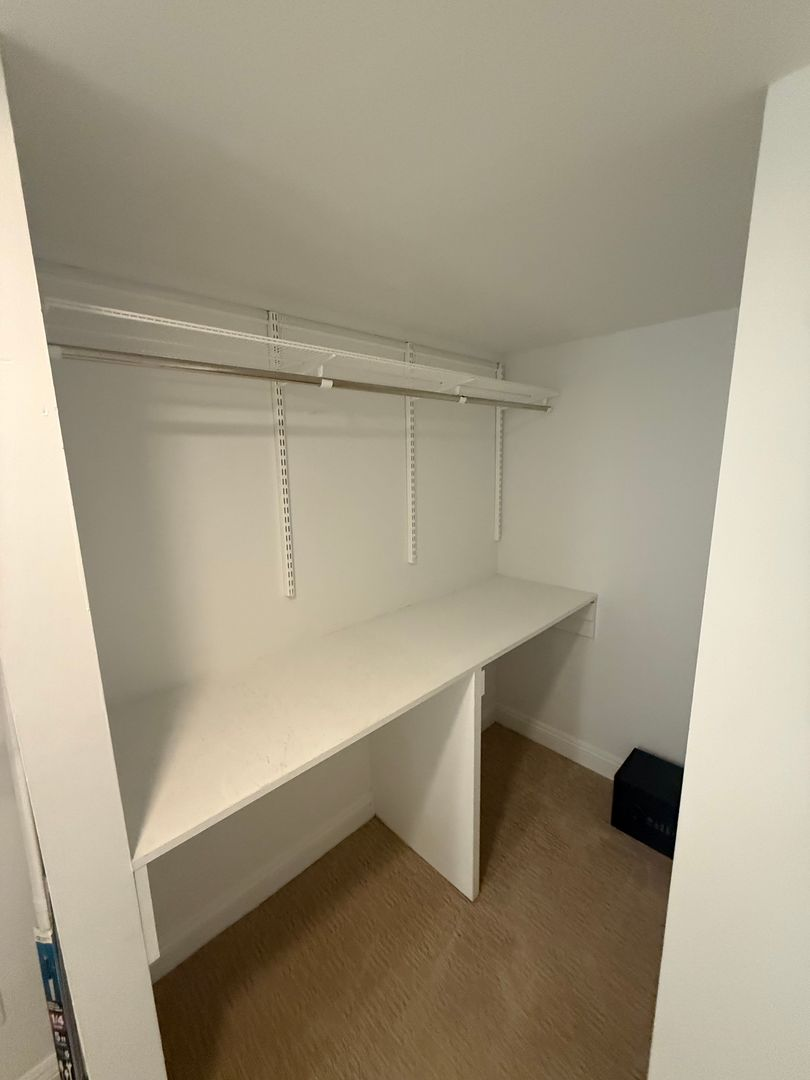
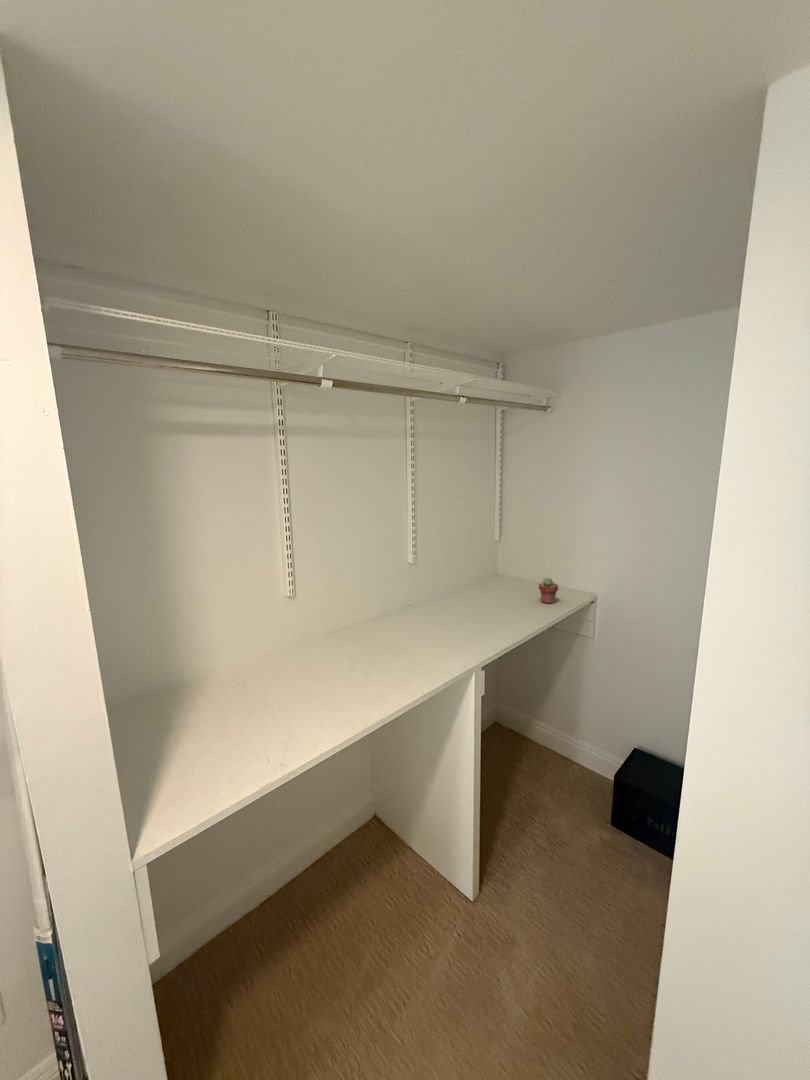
+ potted succulent [538,577,559,605]
